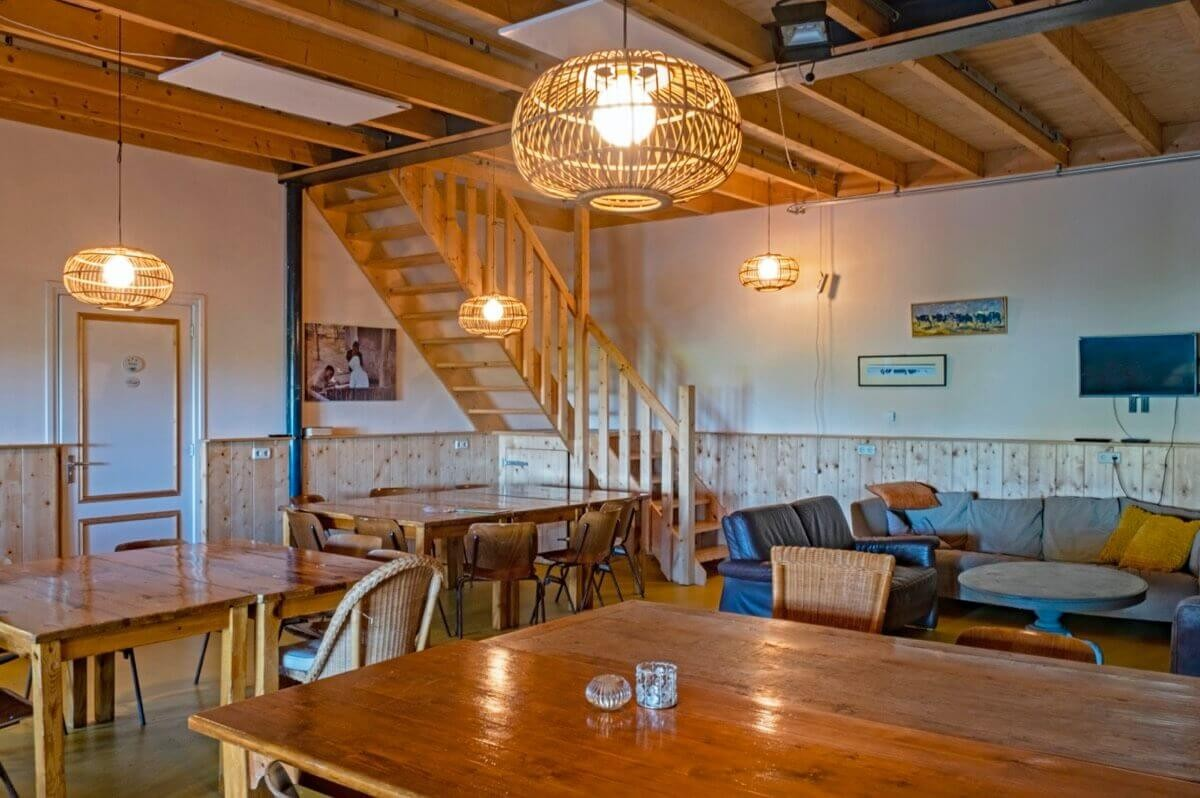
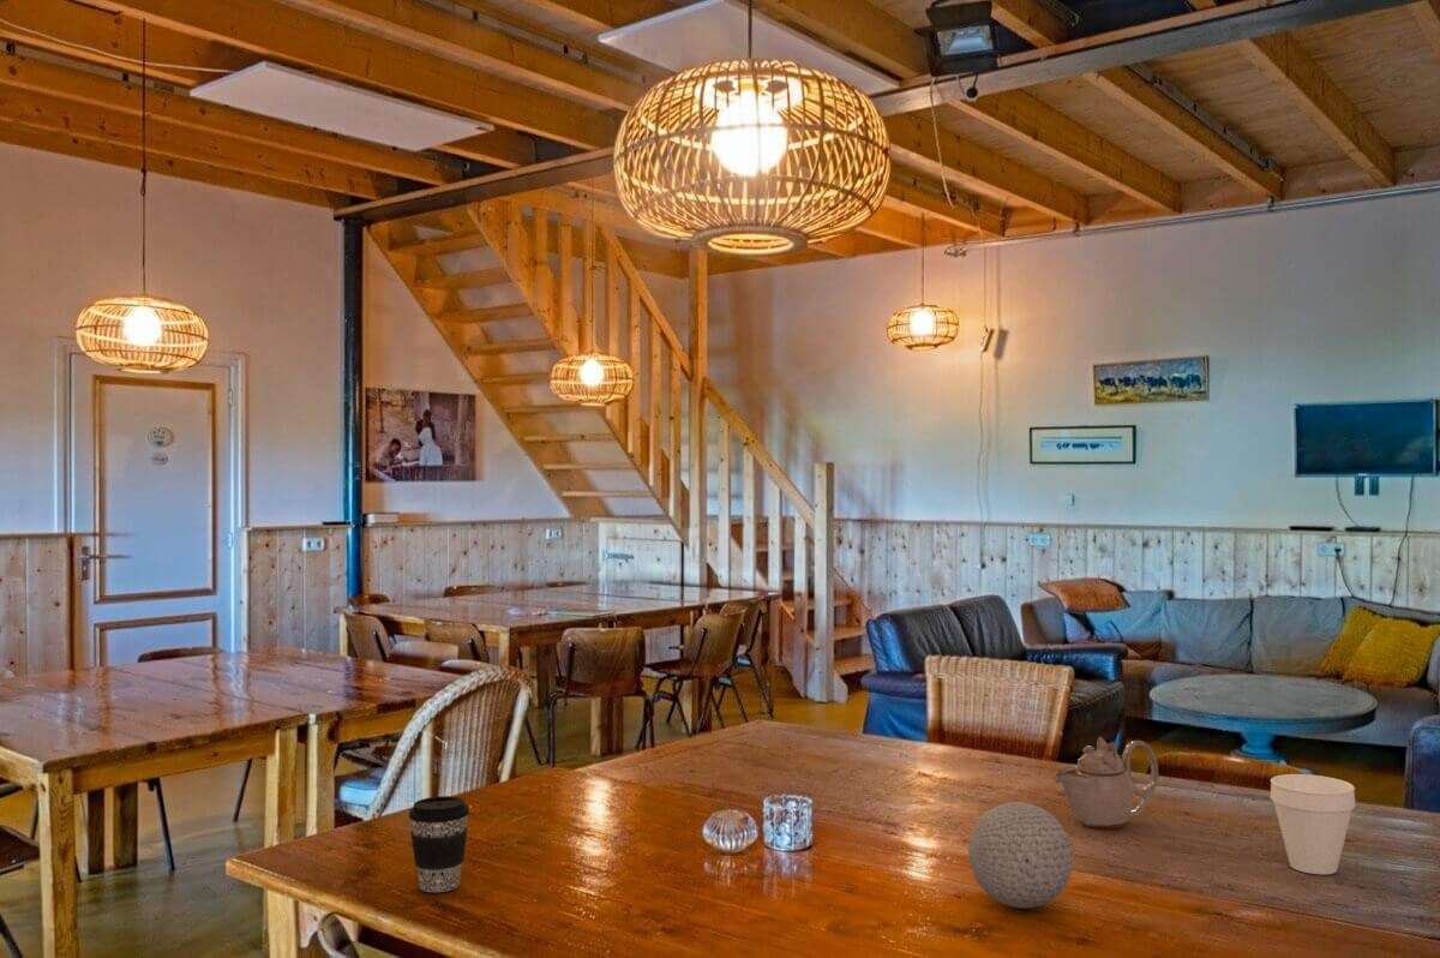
+ coffee cup [408,795,470,893]
+ decorative ball [967,801,1074,910]
+ cup [1270,773,1356,875]
+ teapot [1052,736,1159,830]
